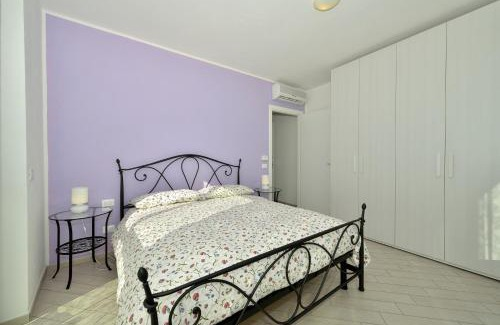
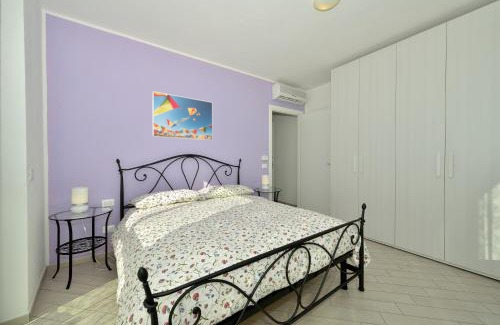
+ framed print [151,90,214,141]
